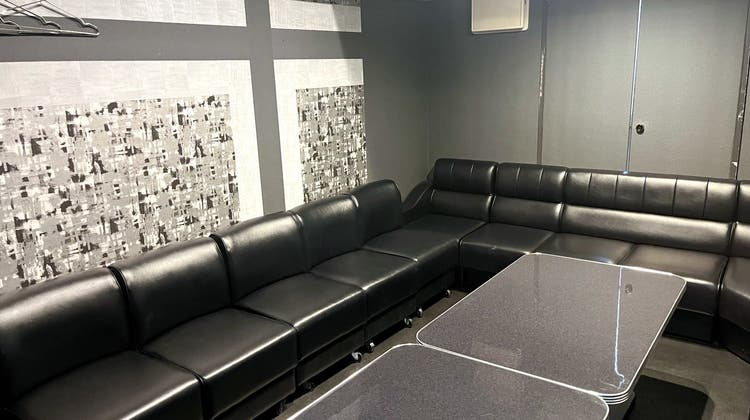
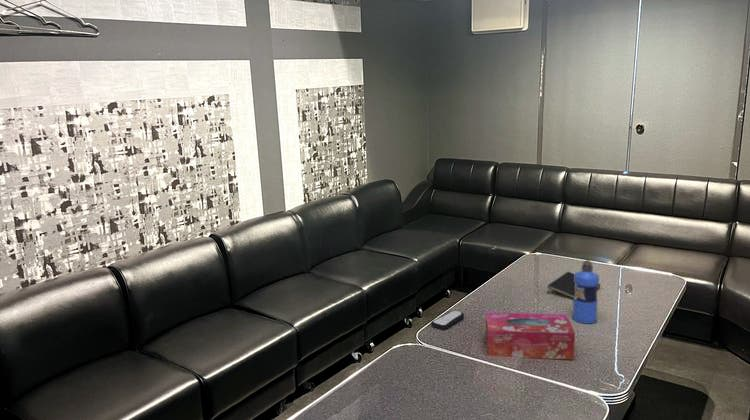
+ tissue box [485,311,576,361]
+ notepad [547,271,602,299]
+ remote control [430,310,465,331]
+ water bottle [572,259,600,325]
